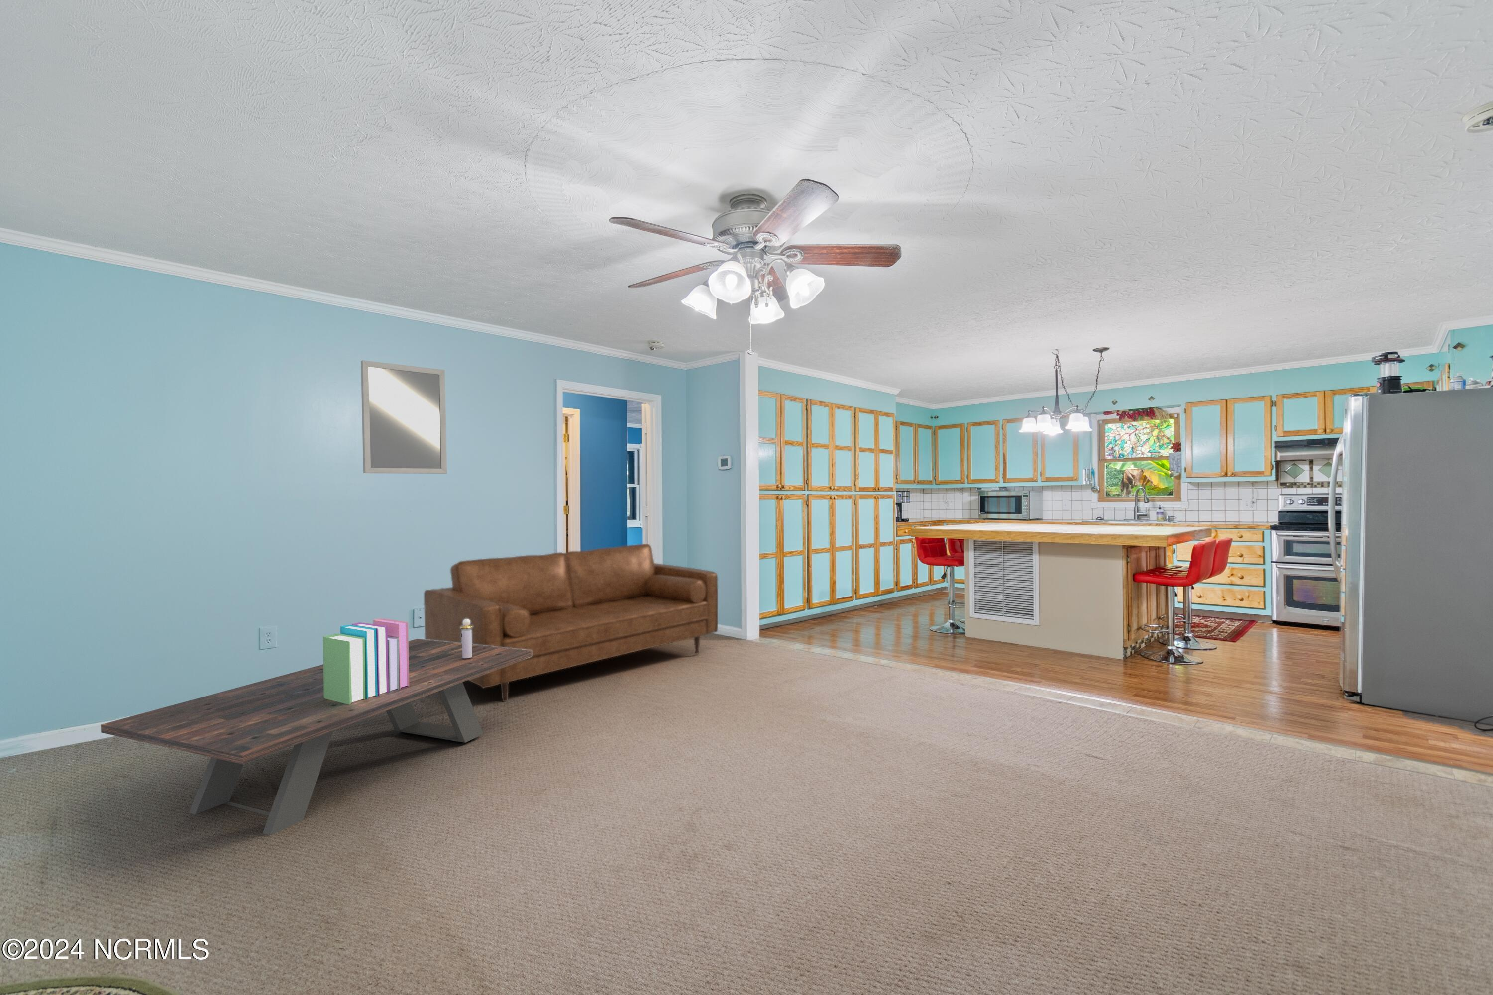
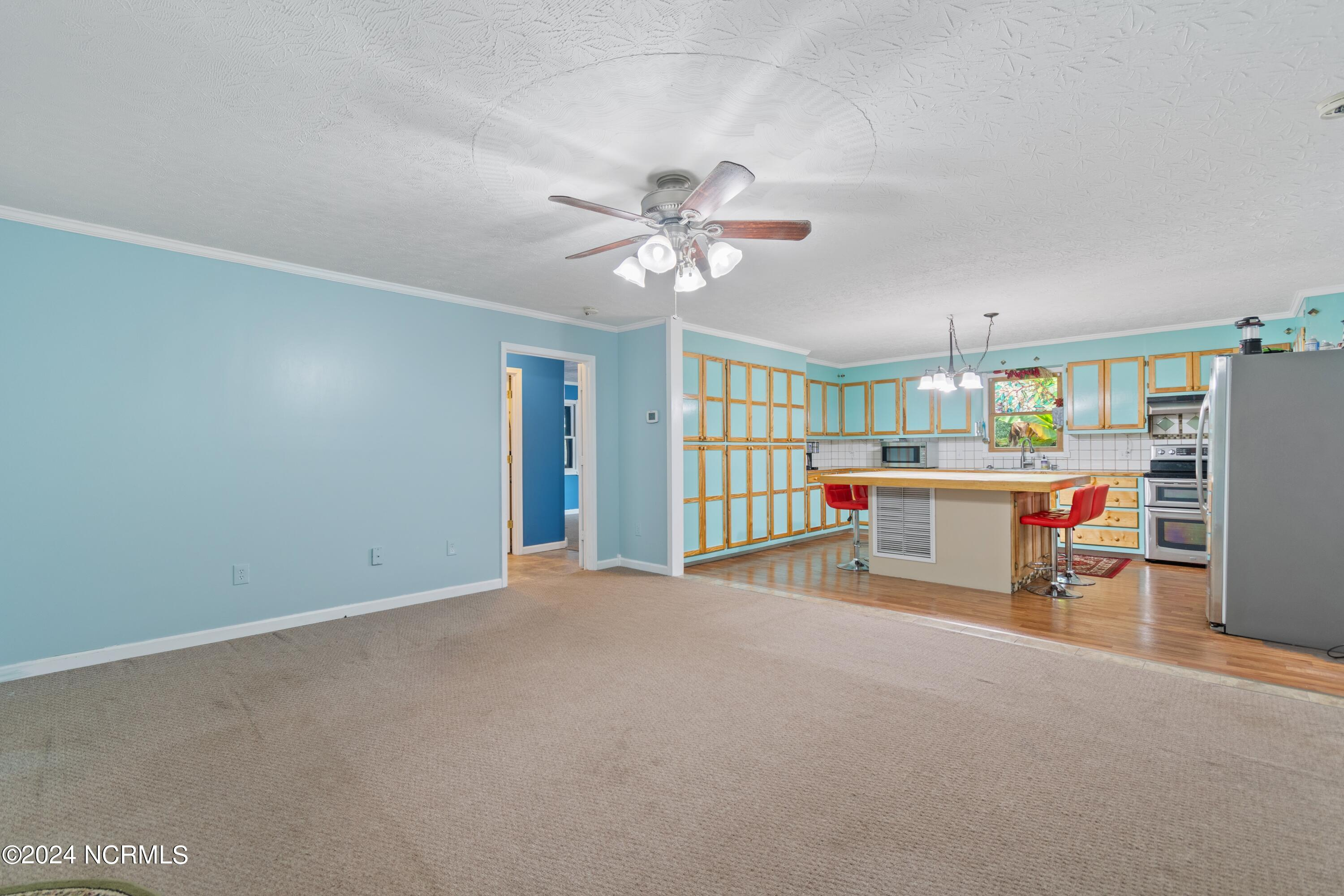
- coffee table [100,639,531,836]
- home mirror [360,360,448,474]
- sofa [423,543,719,703]
- books [322,617,410,705]
- perfume bottle [460,619,473,659]
